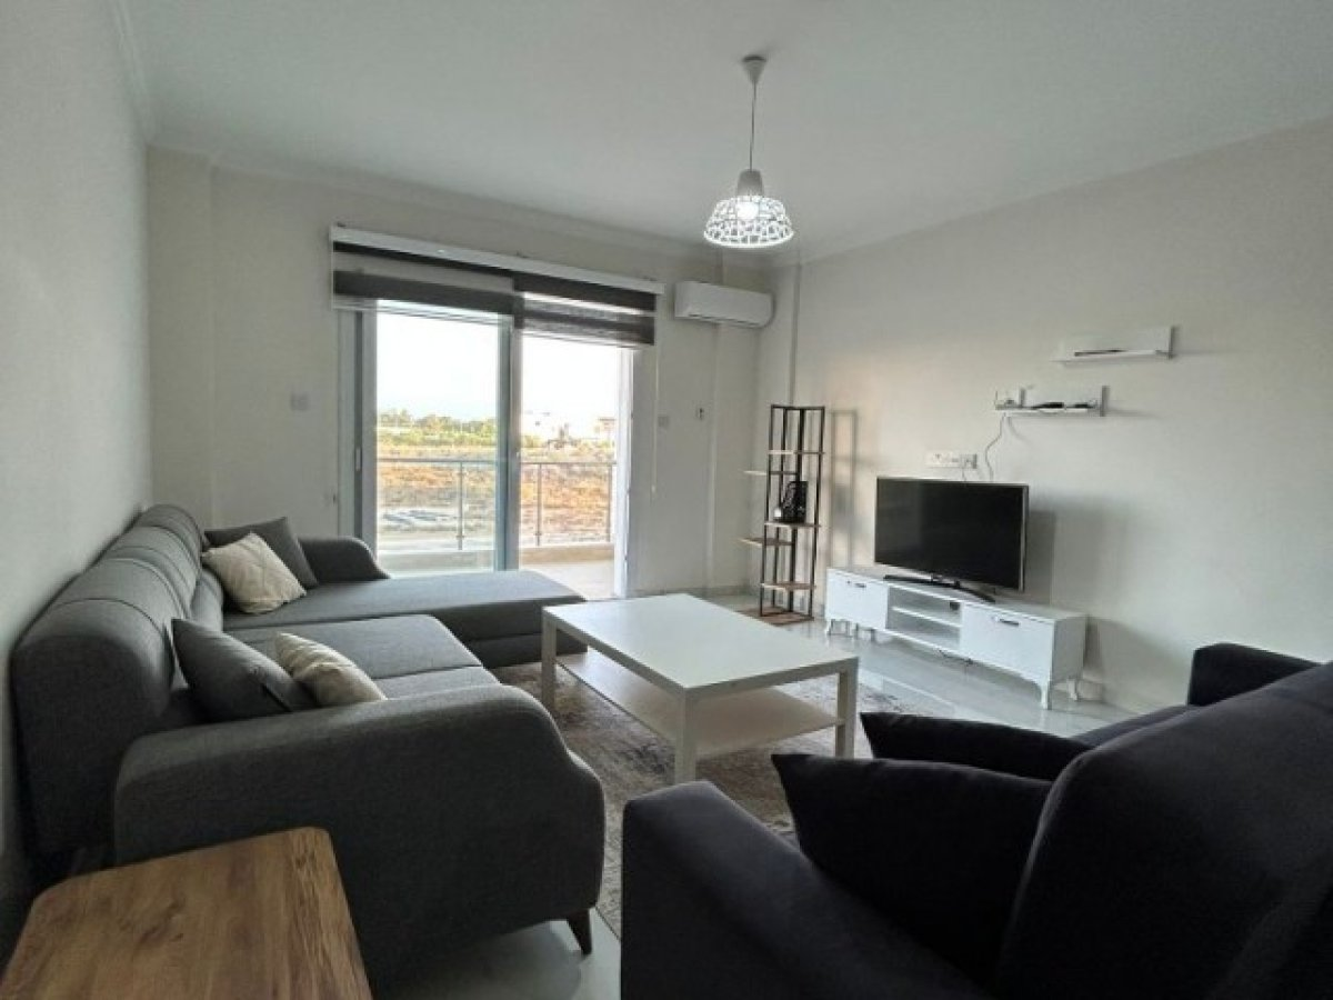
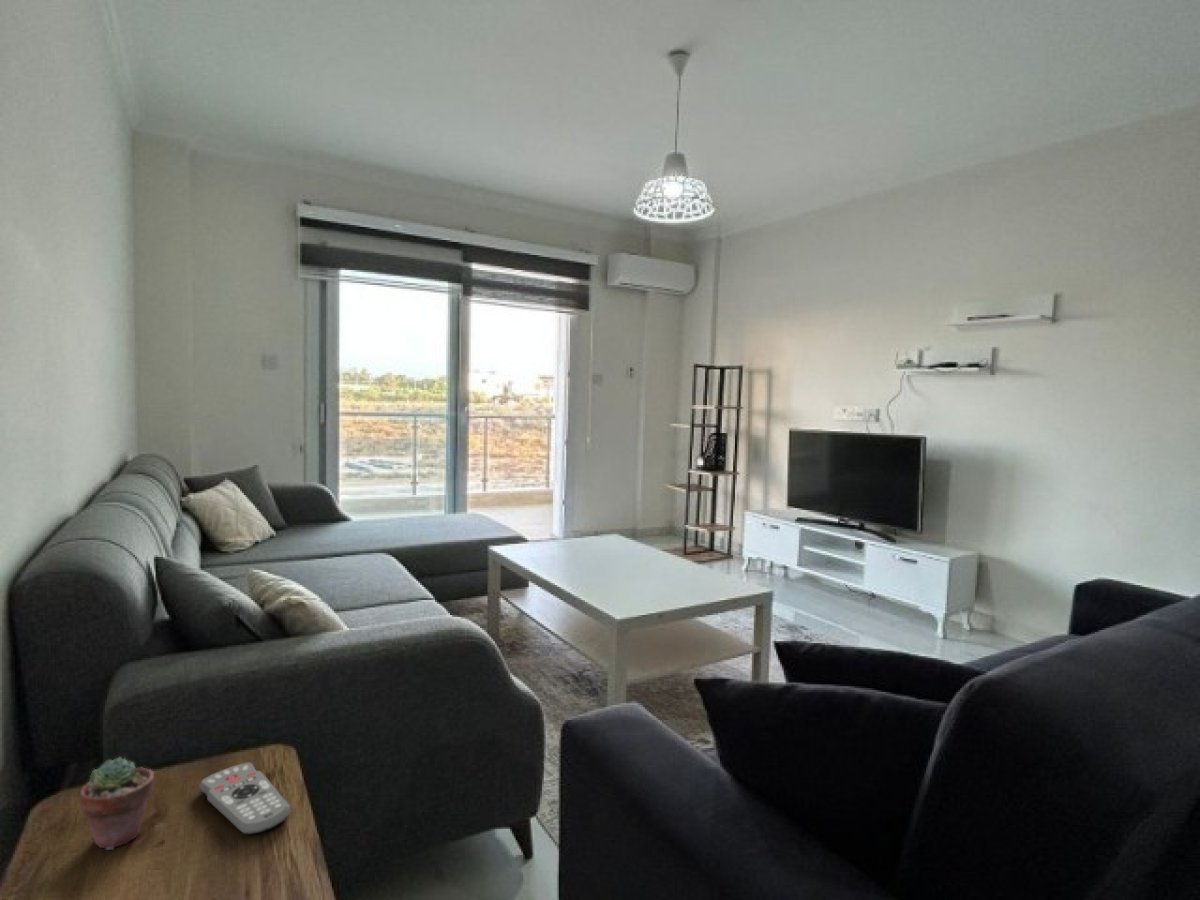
+ remote control [198,762,291,836]
+ potted succulent [79,756,155,852]
